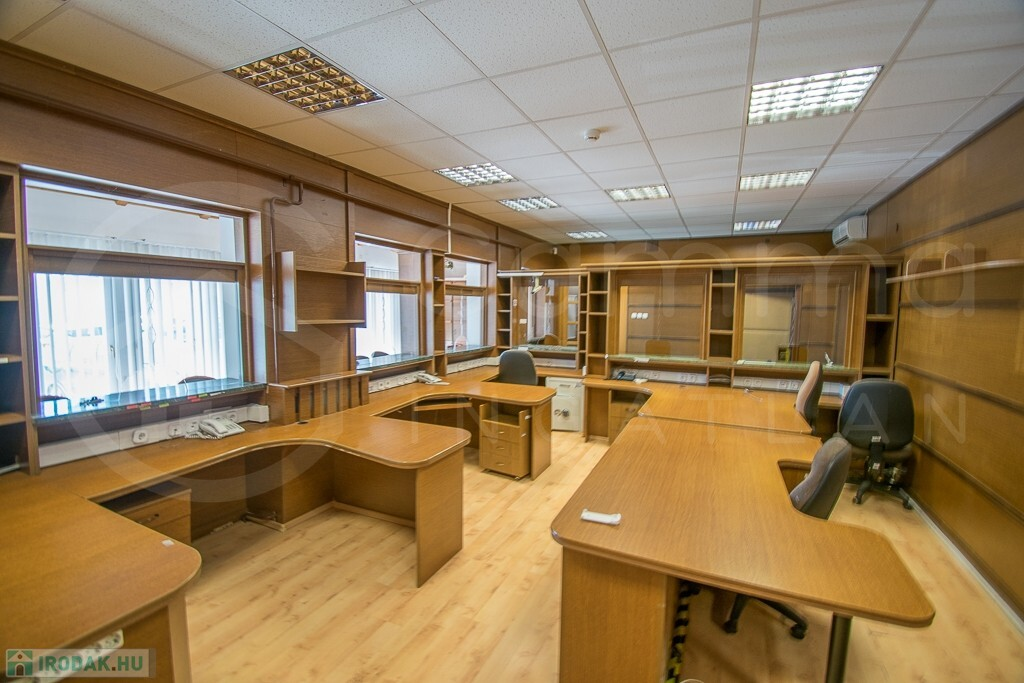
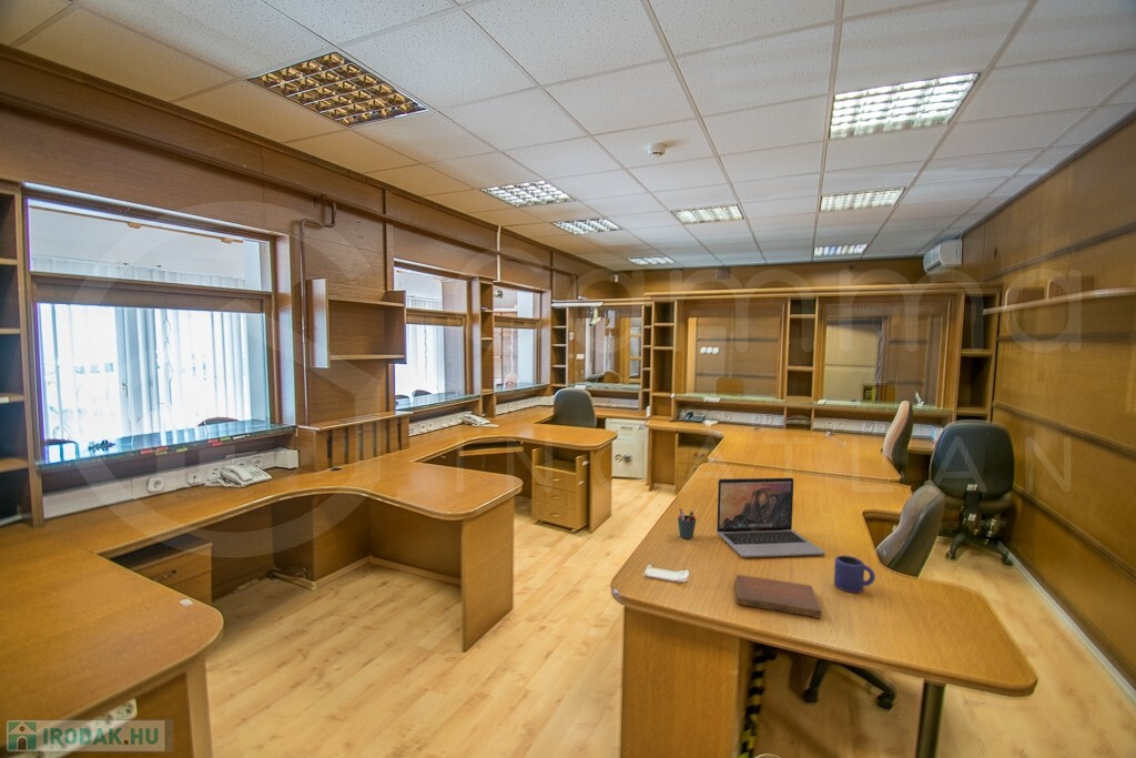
+ pen holder [677,508,697,540]
+ notebook [733,574,823,619]
+ mug [833,554,876,594]
+ laptop [716,477,826,558]
